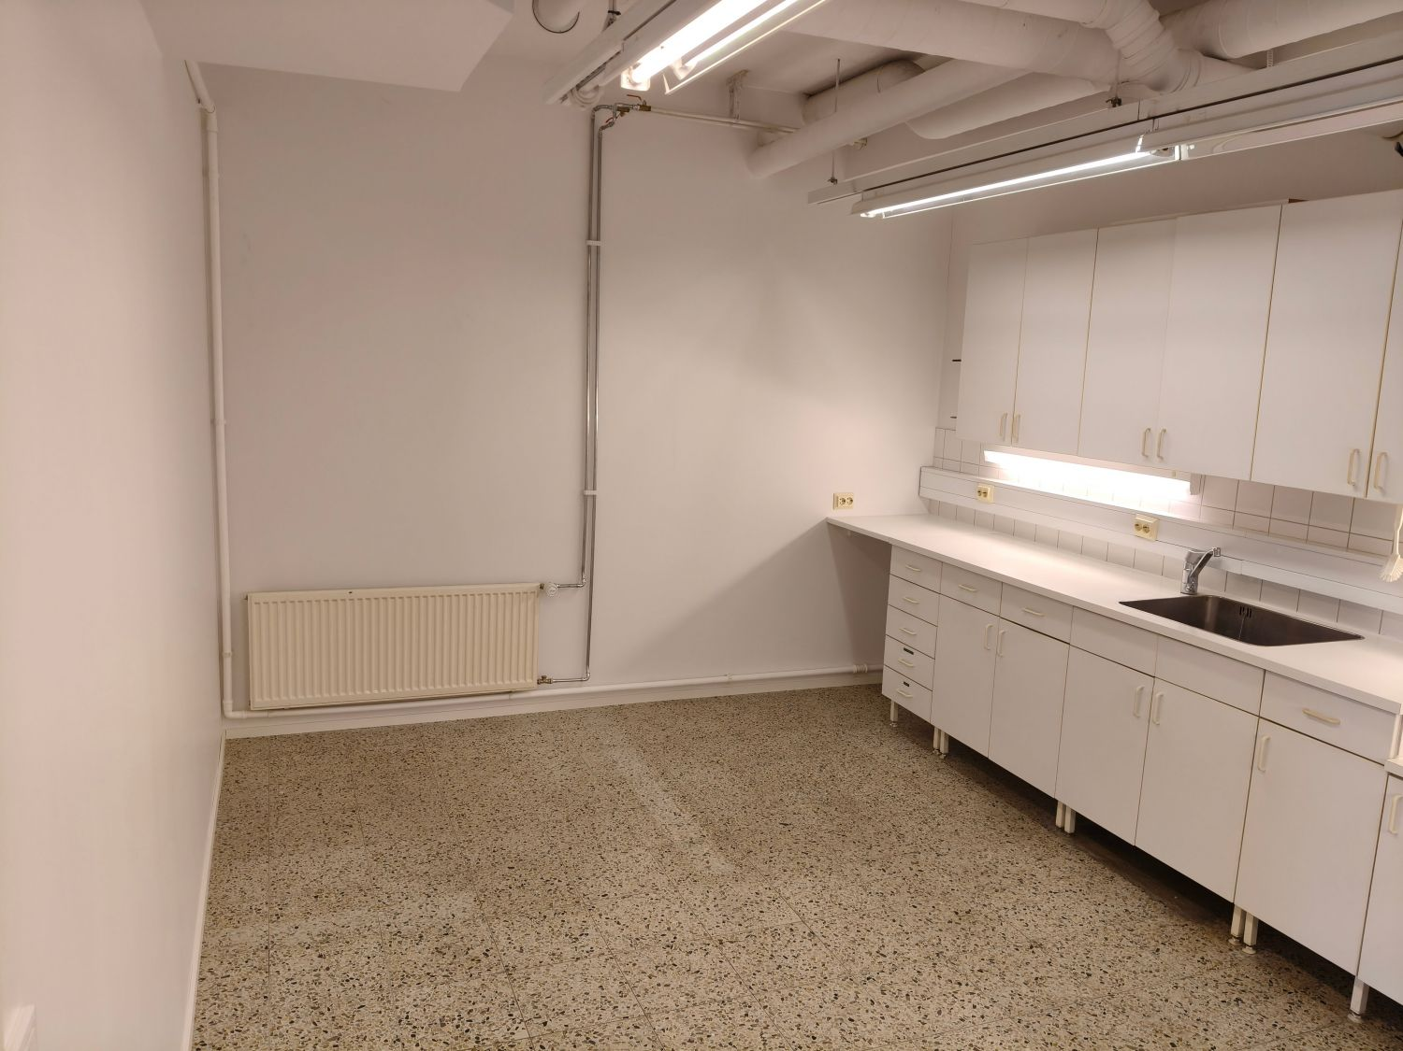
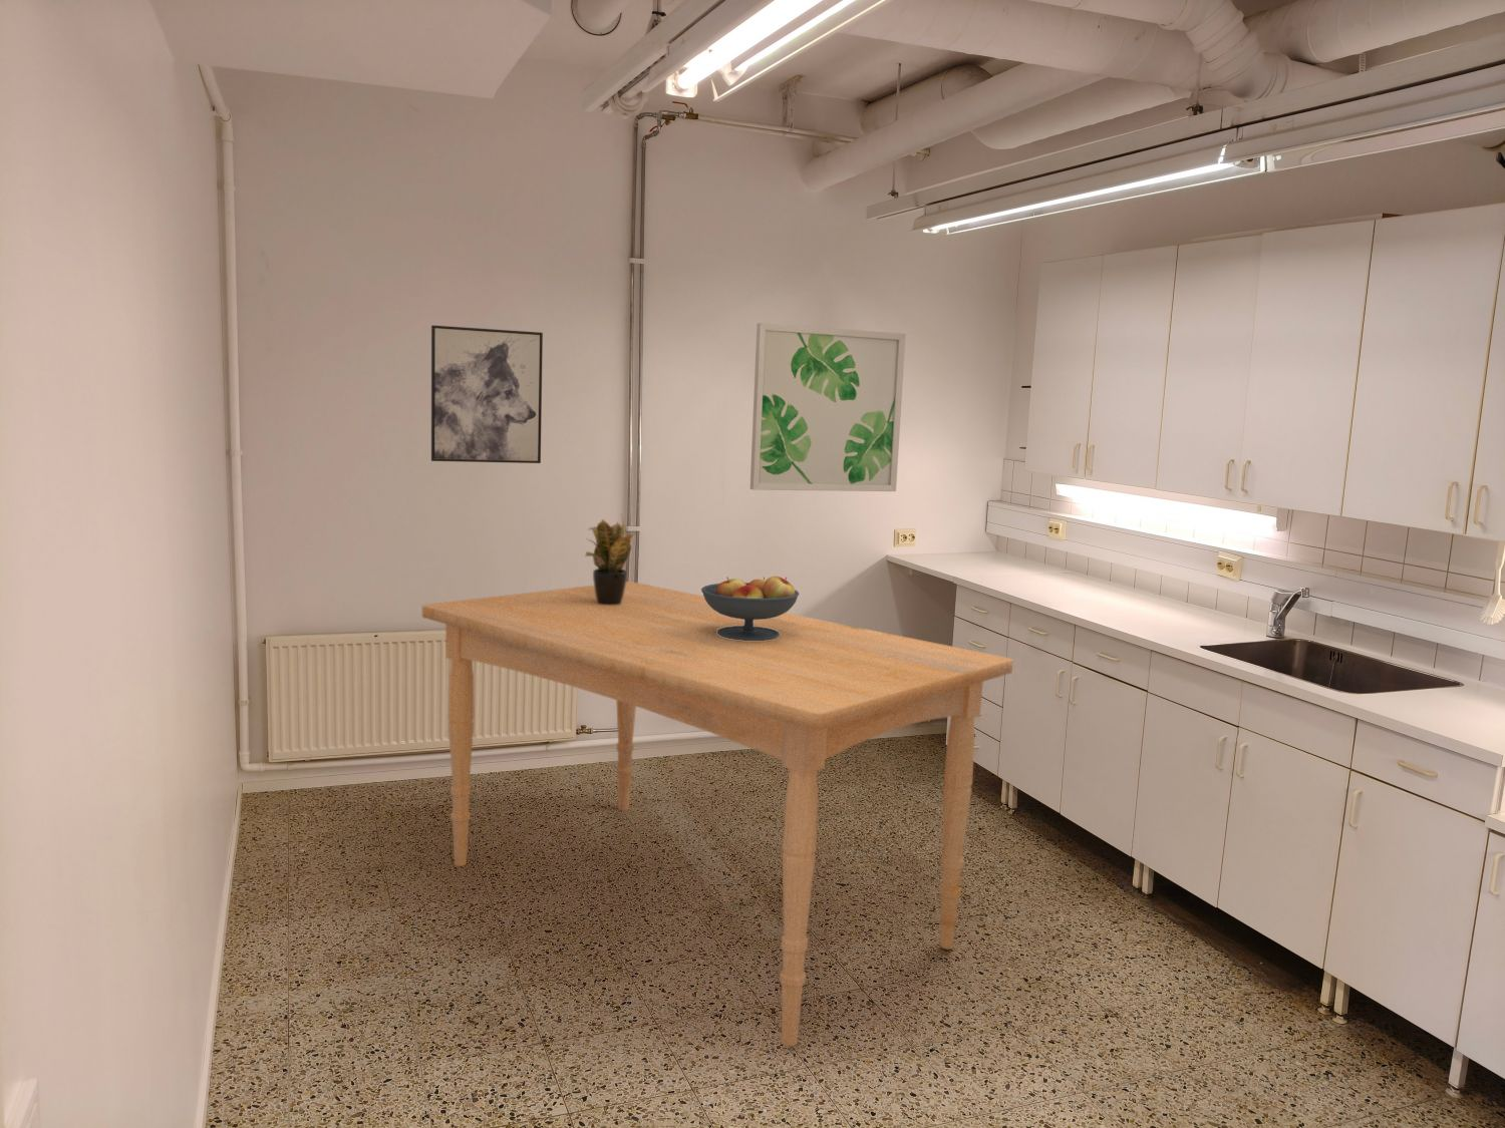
+ wall art [749,322,907,492]
+ wall art [430,325,544,464]
+ dining table [422,581,1014,1046]
+ fruit bowl [700,576,800,641]
+ potted plant [584,514,634,604]
